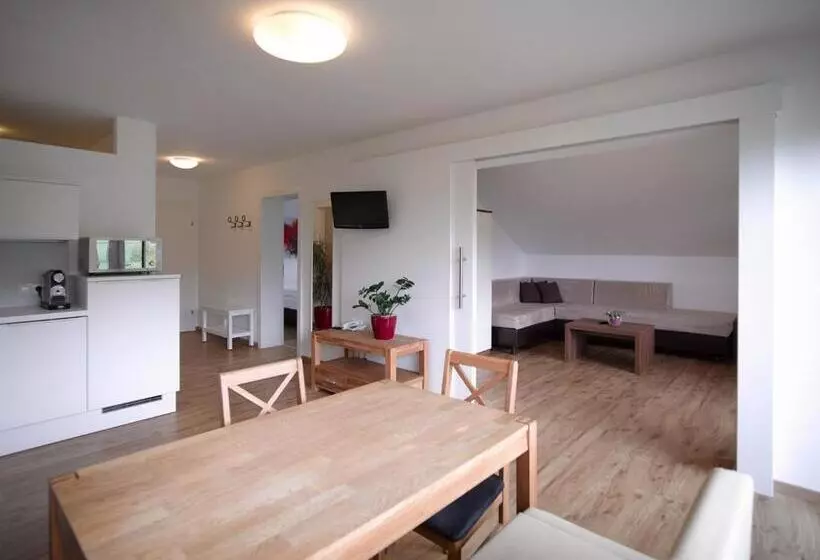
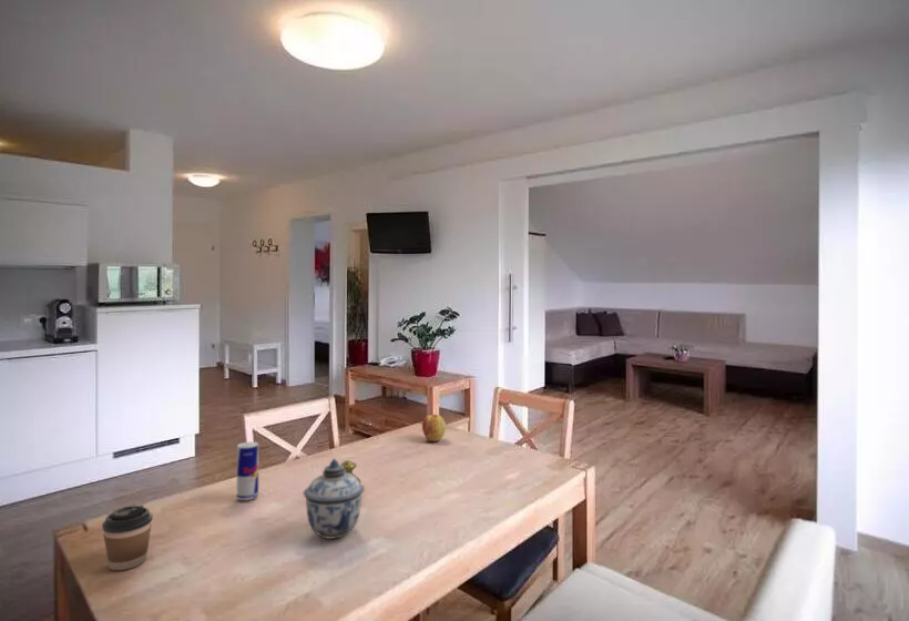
+ coffee cup [101,503,154,571]
+ apple [421,414,447,442]
+ lidded jar [303,457,366,540]
+ salt shaker [339,459,362,483]
+ beverage can [236,441,259,501]
